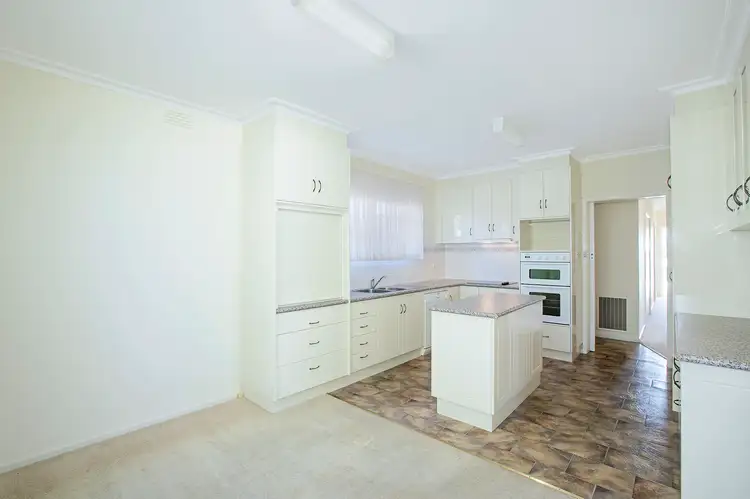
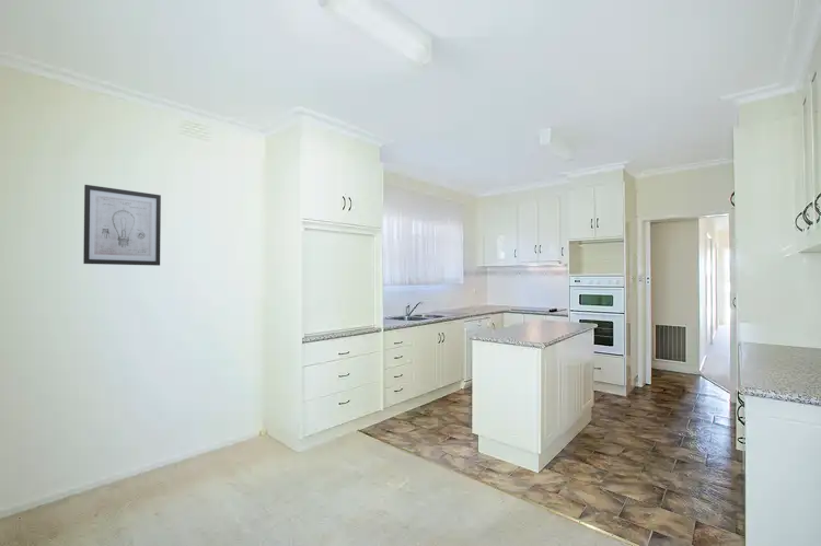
+ wall art [82,184,162,267]
